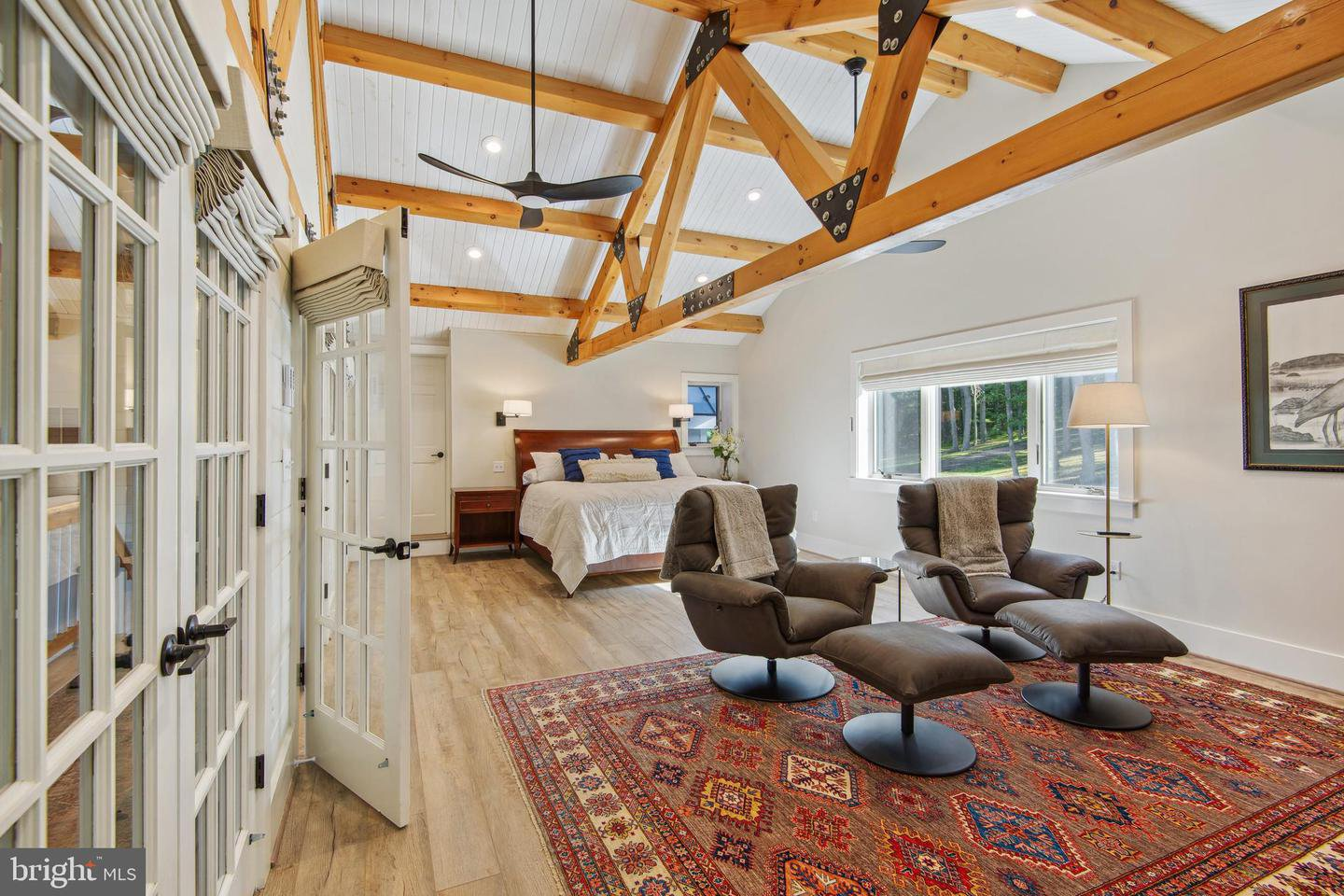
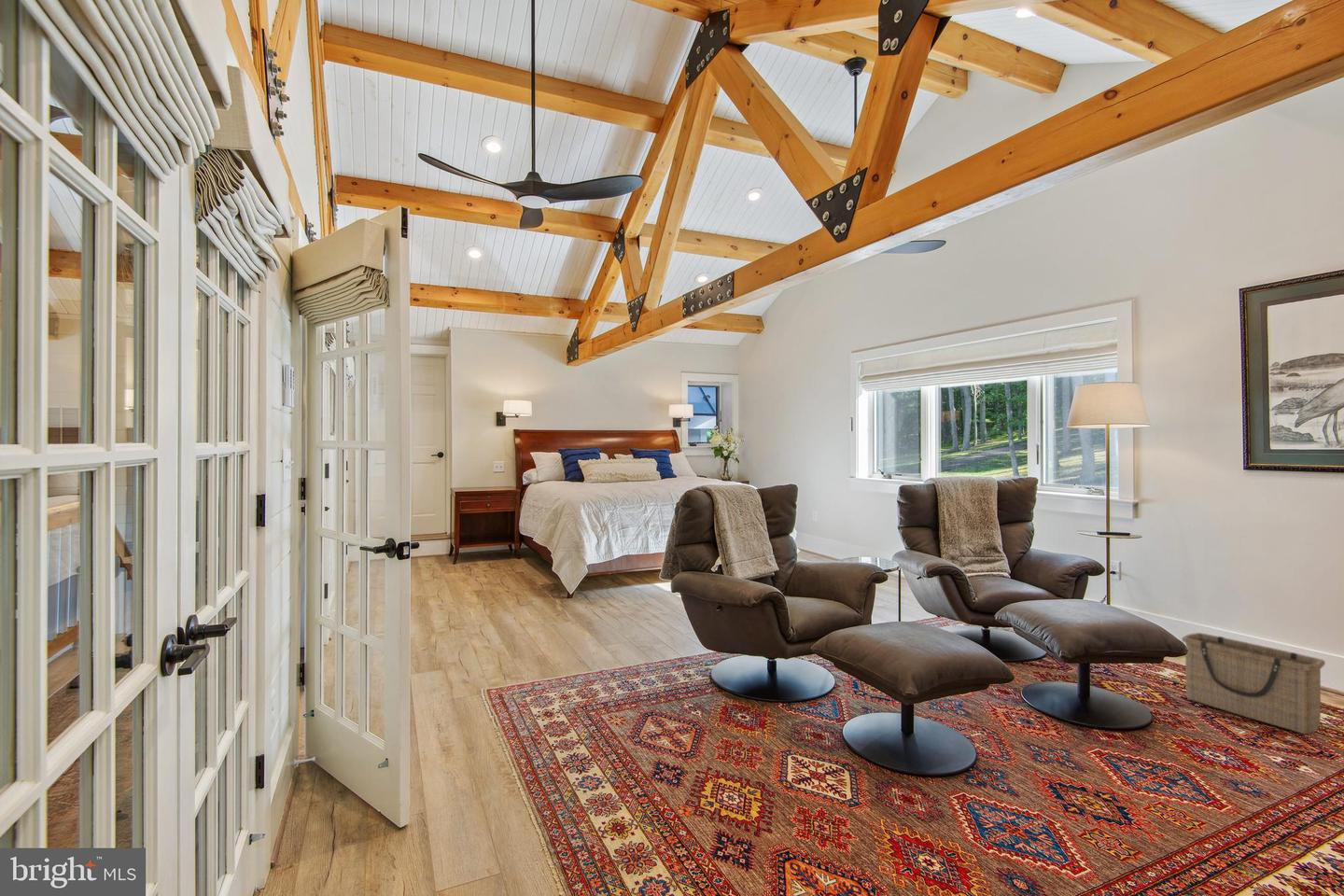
+ basket [1181,632,1326,735]
